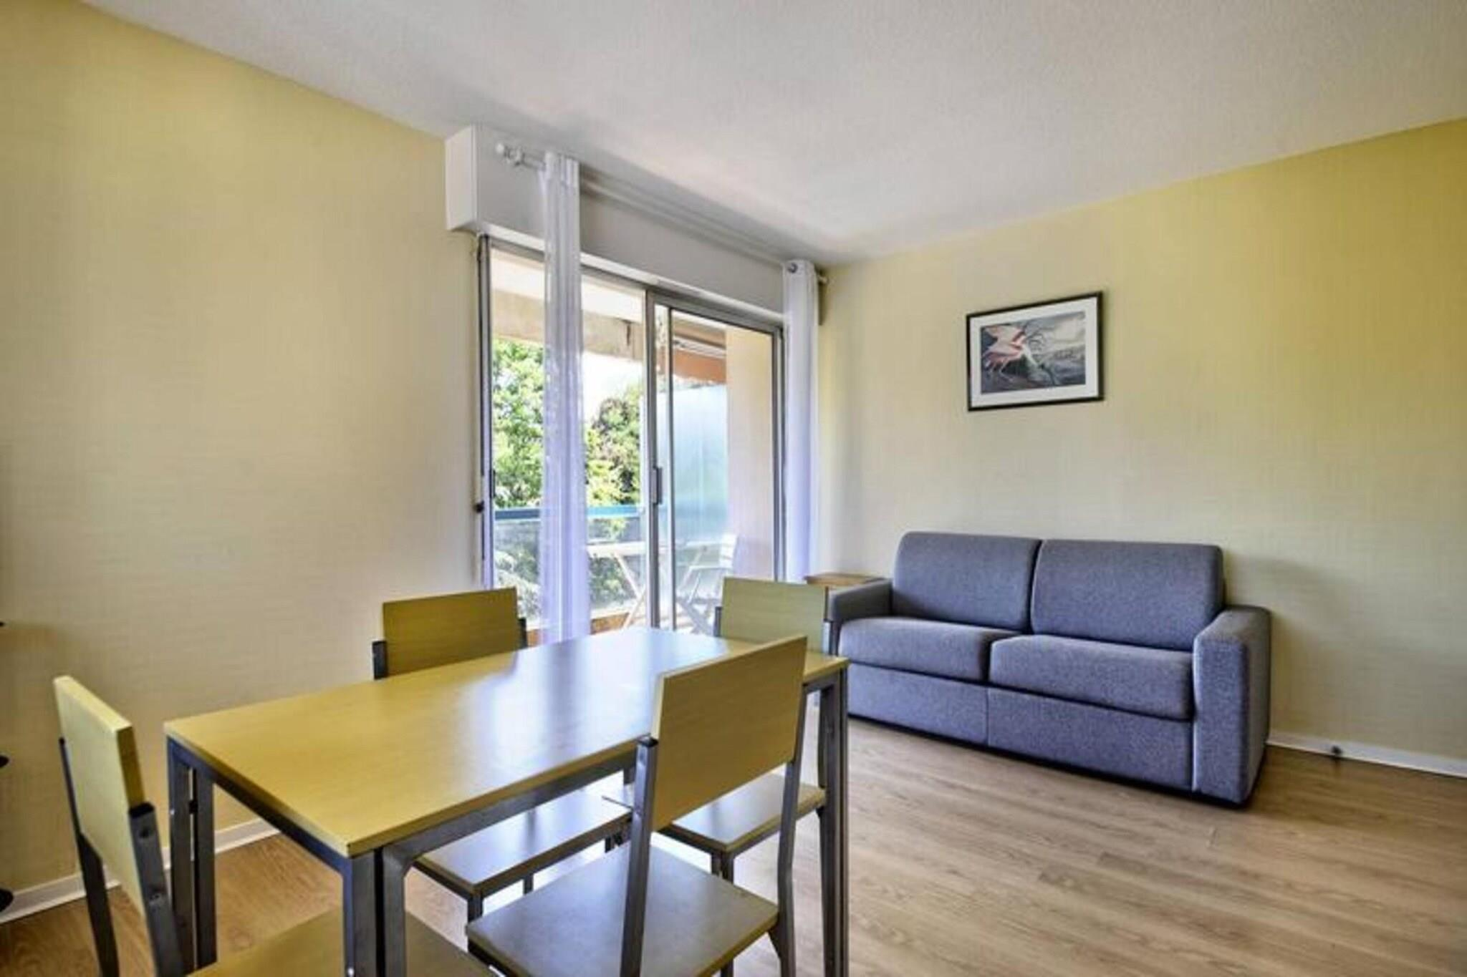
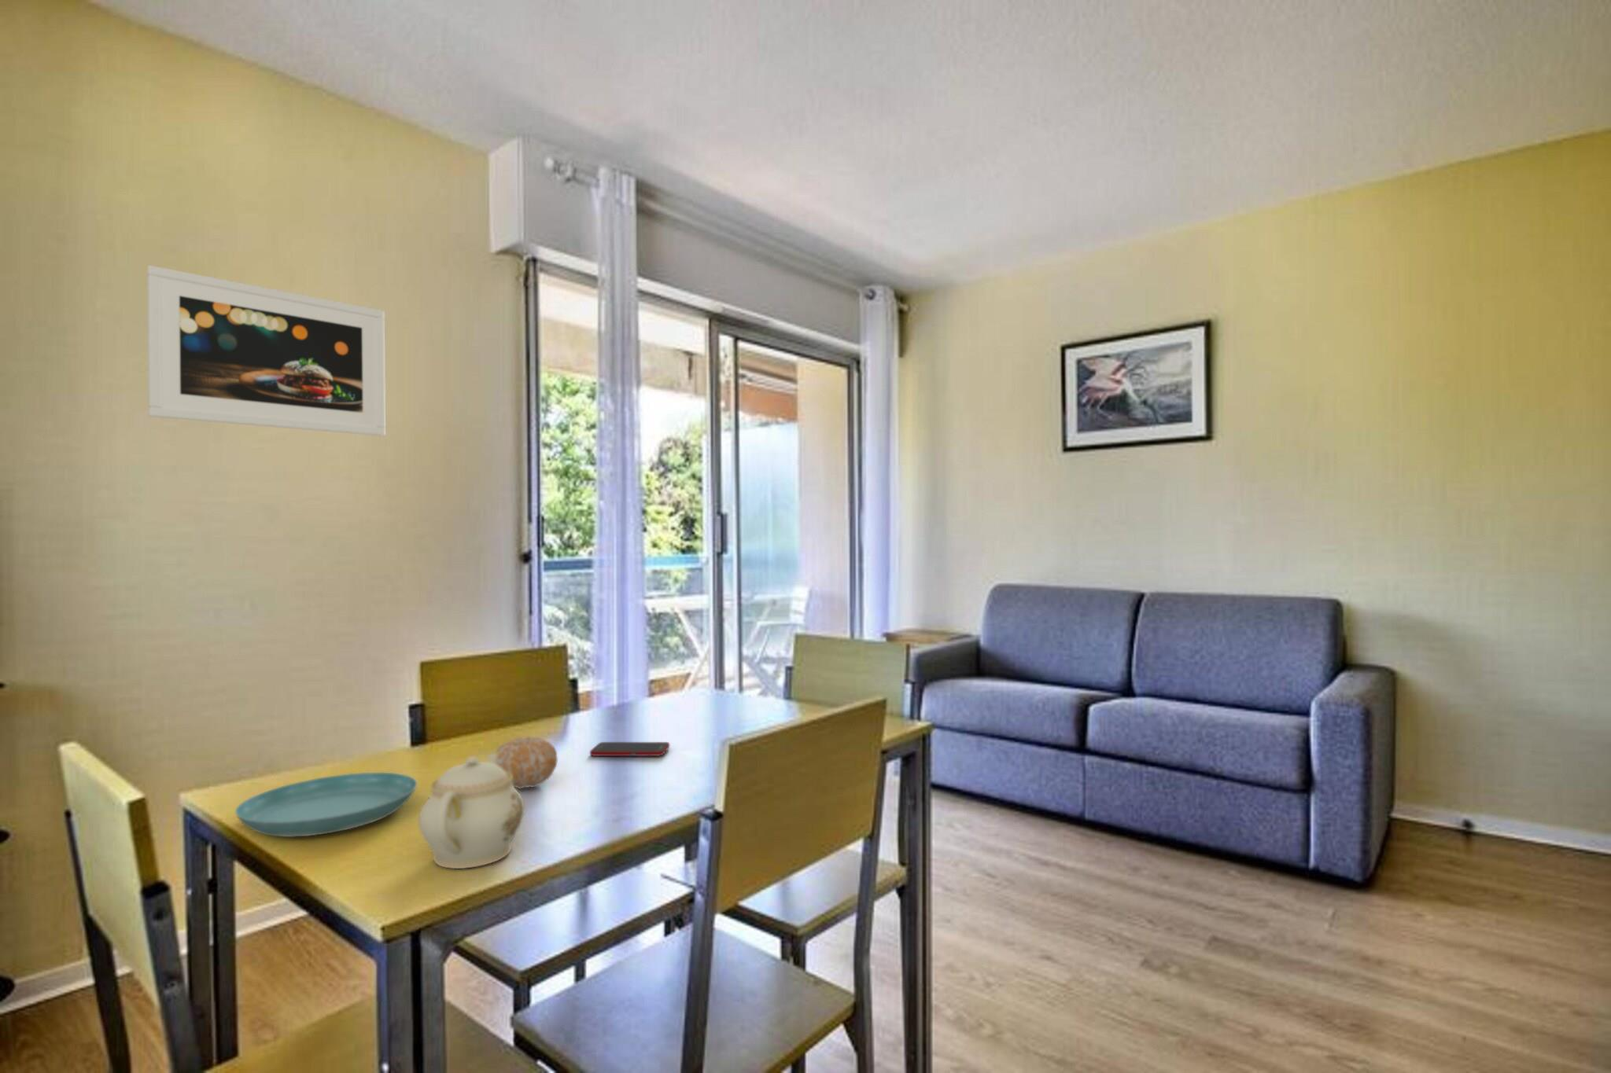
+ cell phone [589,741,671,757]
+ teapot [418,751,526,869]
+ fruit [495,735,558,789]
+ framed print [146,265,386,437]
+ saucer [235,772,418,838]
